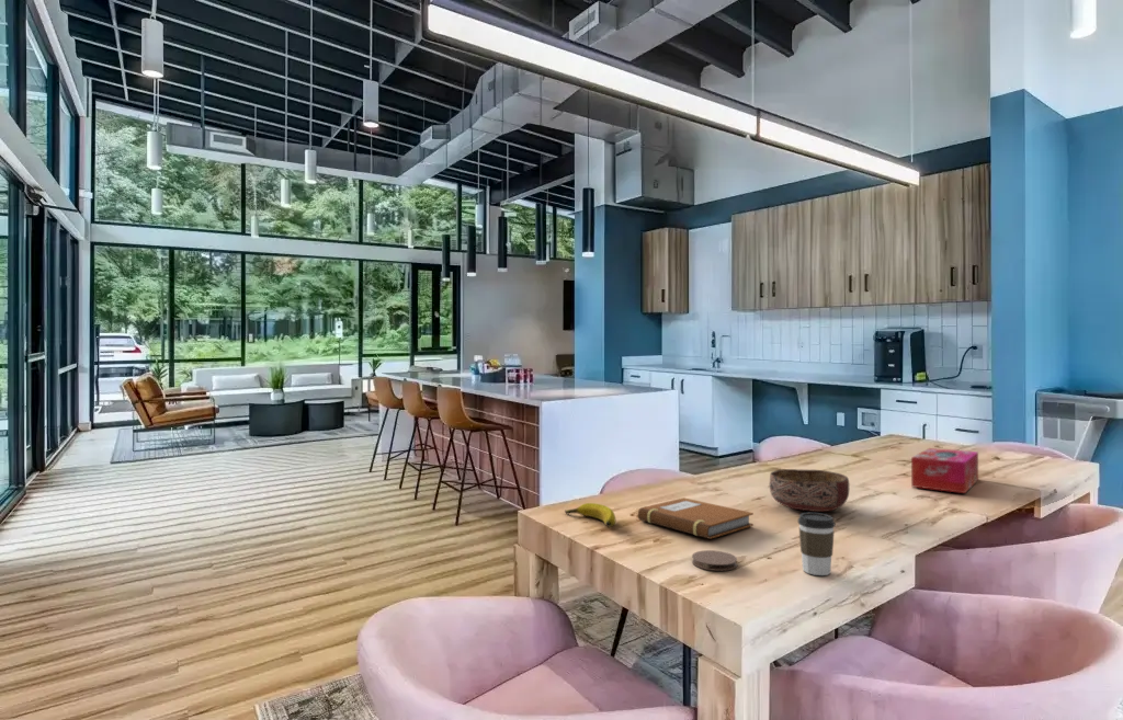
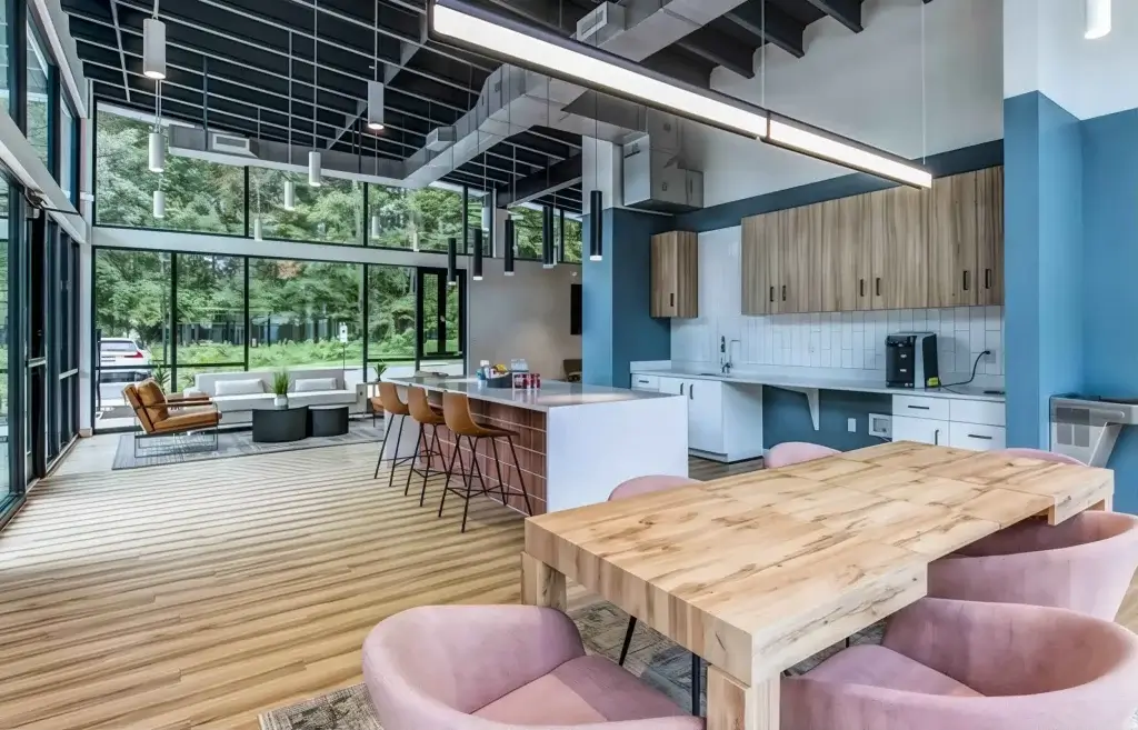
- coffee cup [797,512,837,576]
- bowl [769,468,850,513]
- notebook [637,496,755,540]
- coaster [691,549,738,572]
- tissue box [910,447,979,494]
- banana [564,502,616,528]
